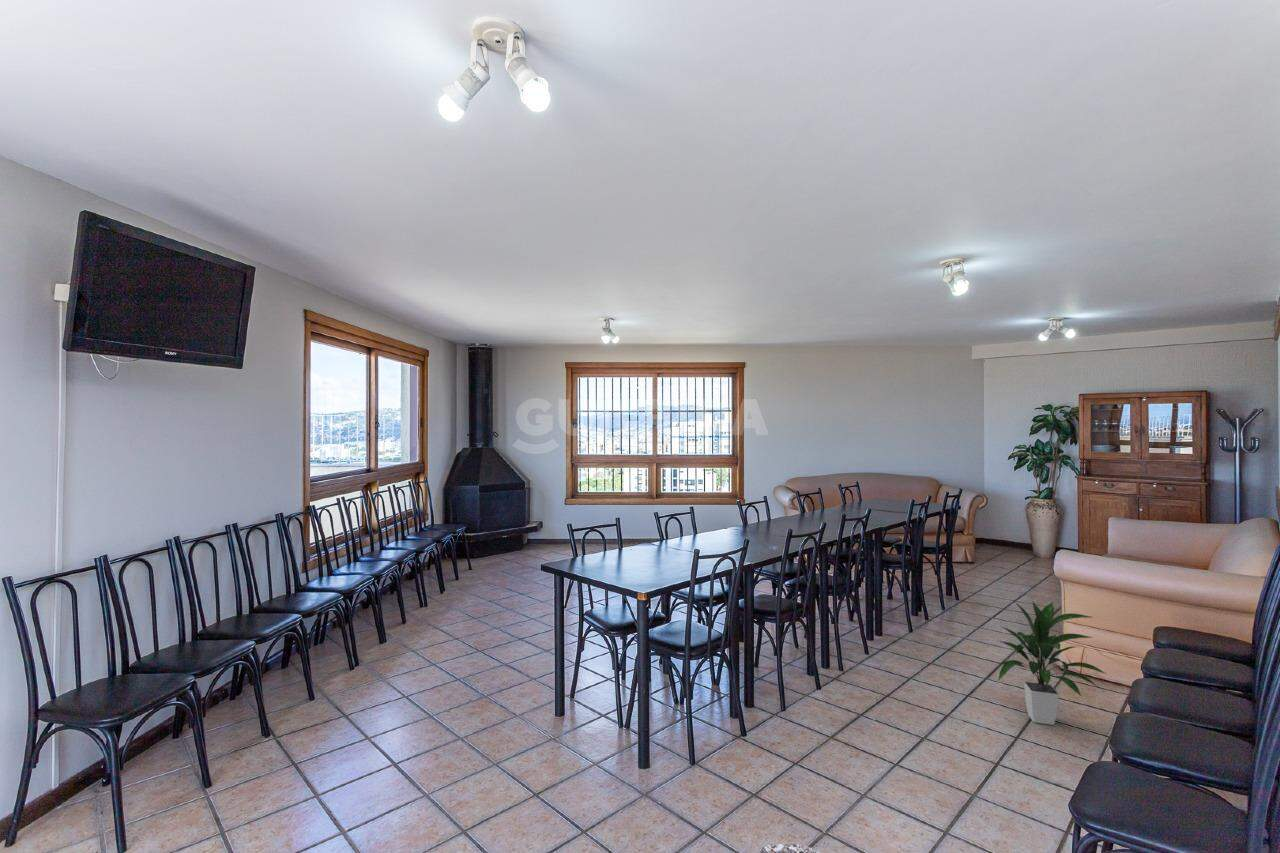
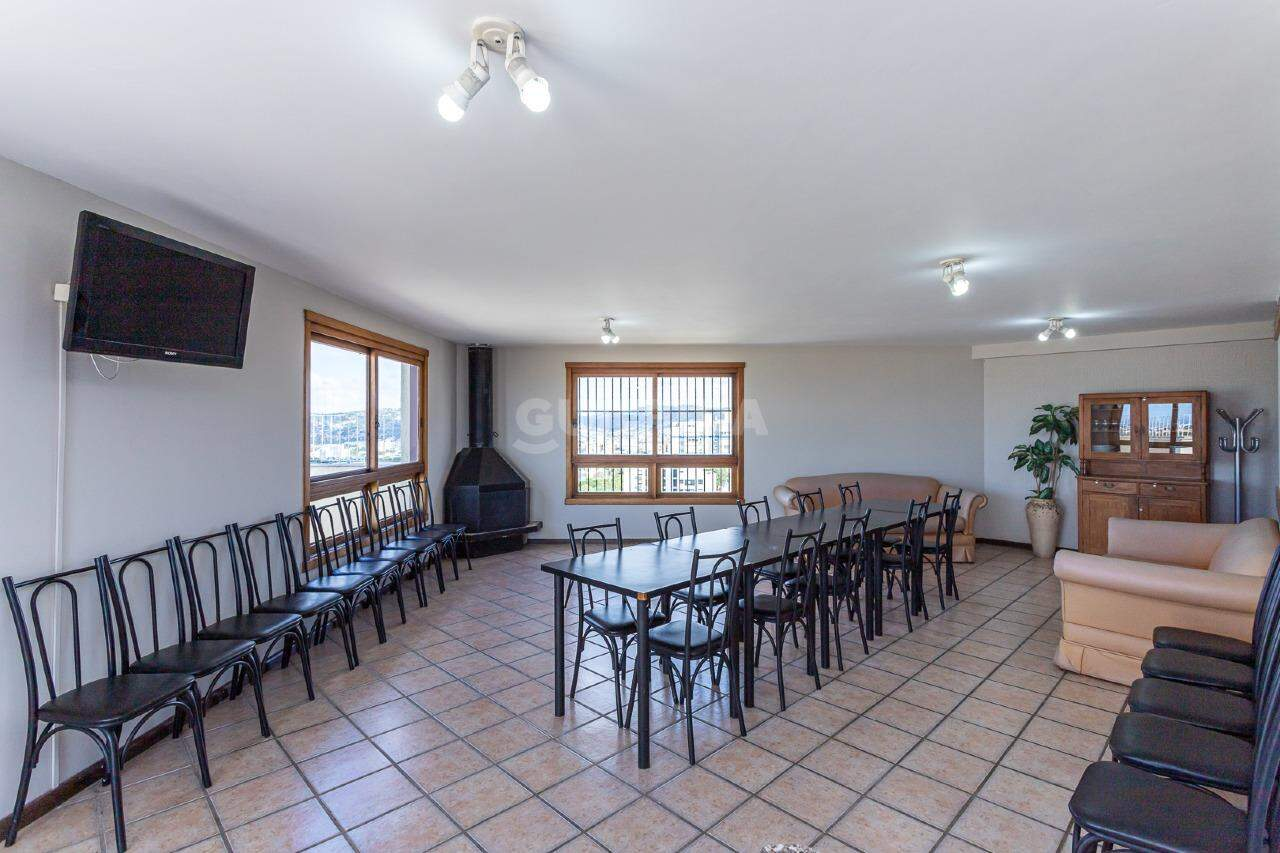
- indoor plant [995,600,1107,726]
